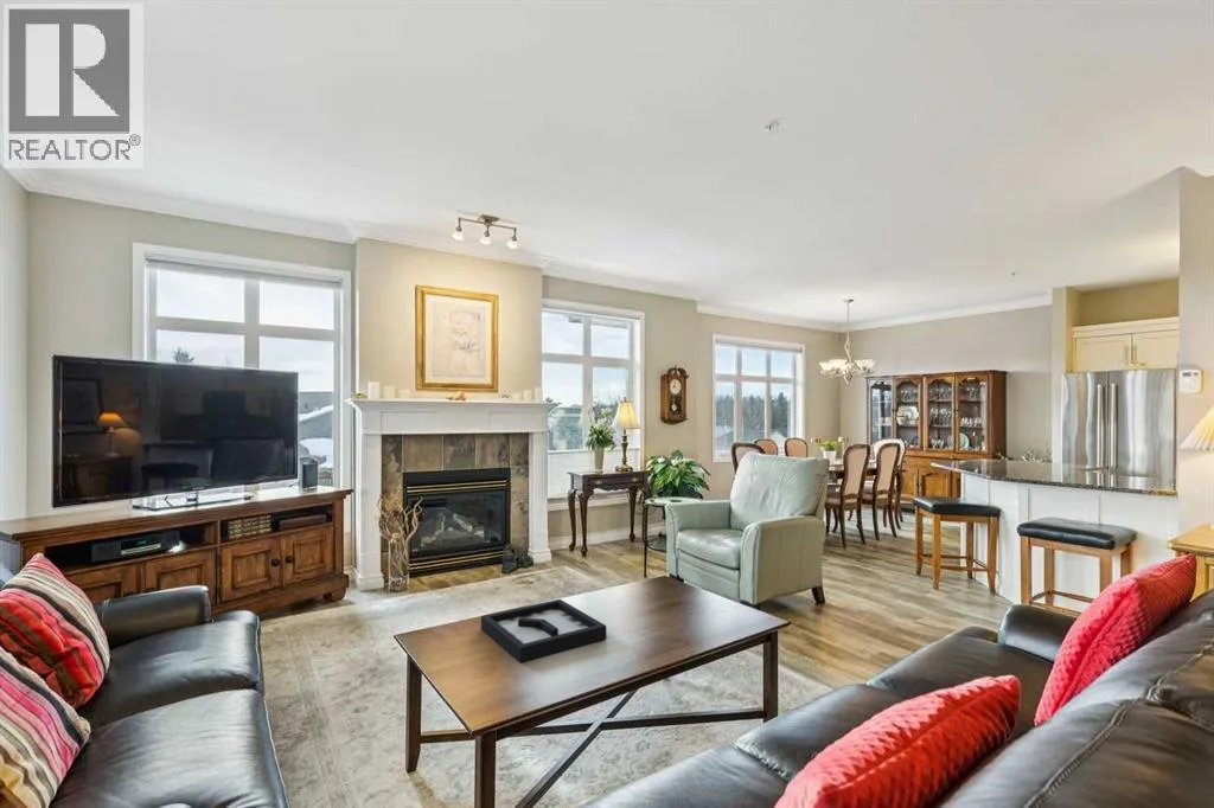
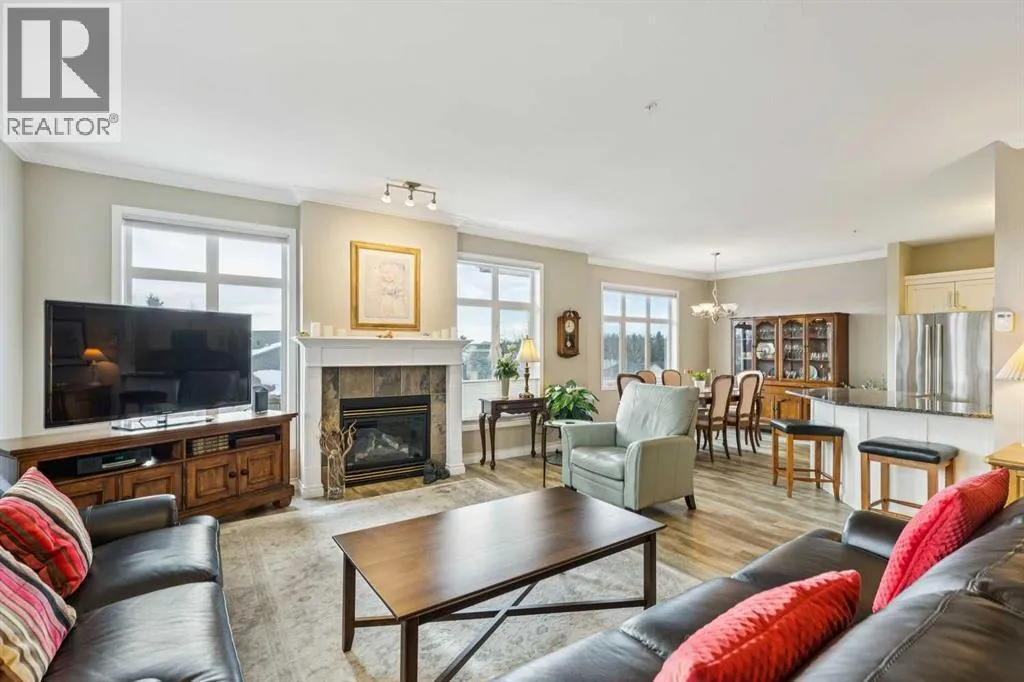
- decorative tray [480,598,607,663]
